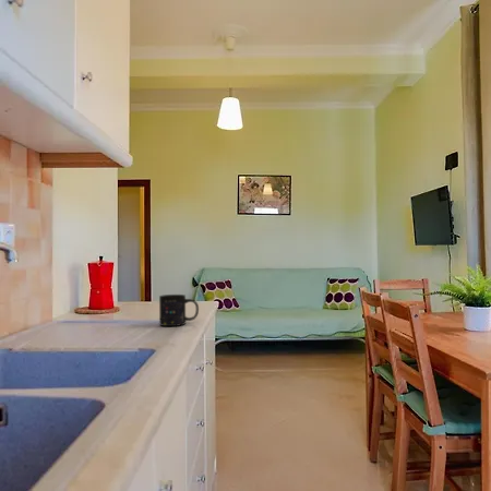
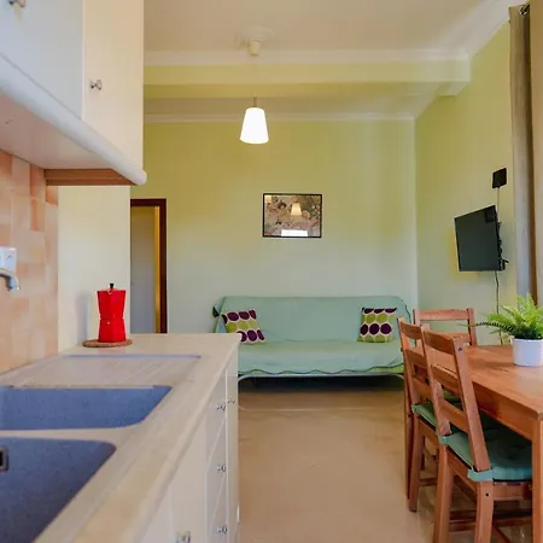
- mug [158,294,200,327]
